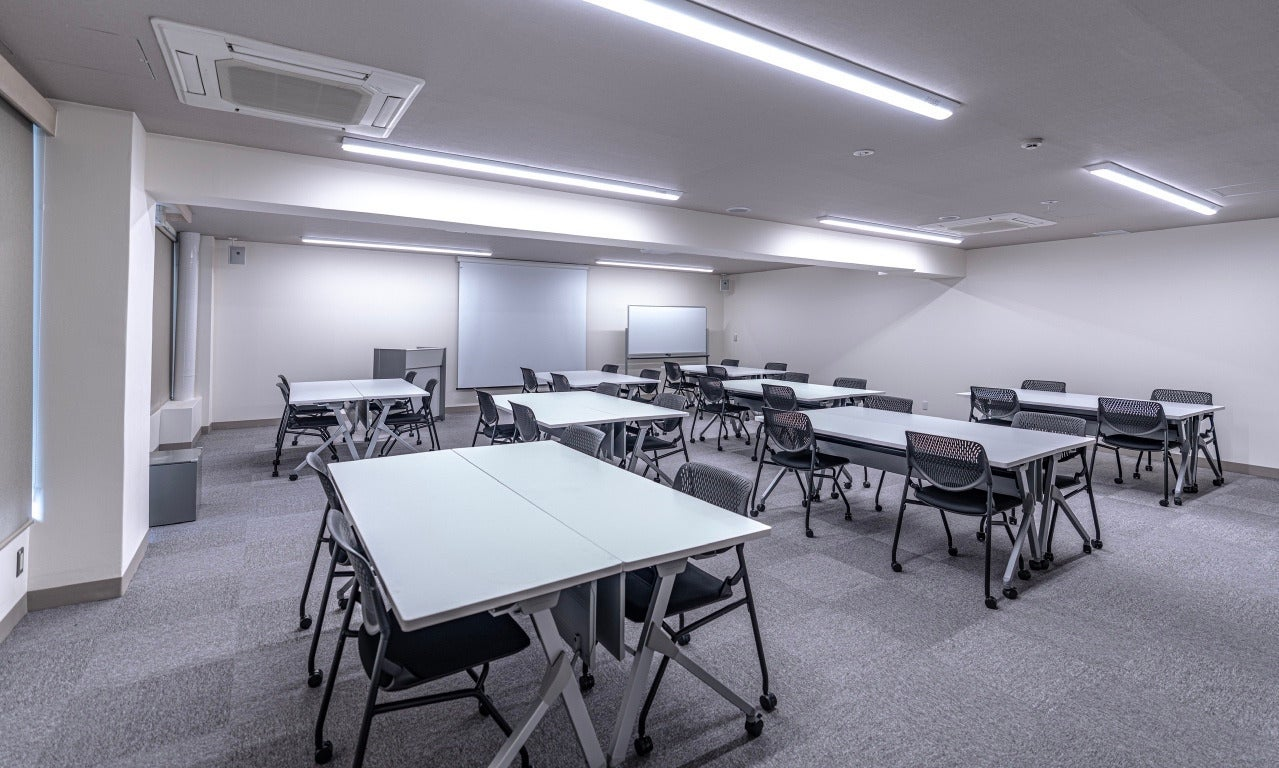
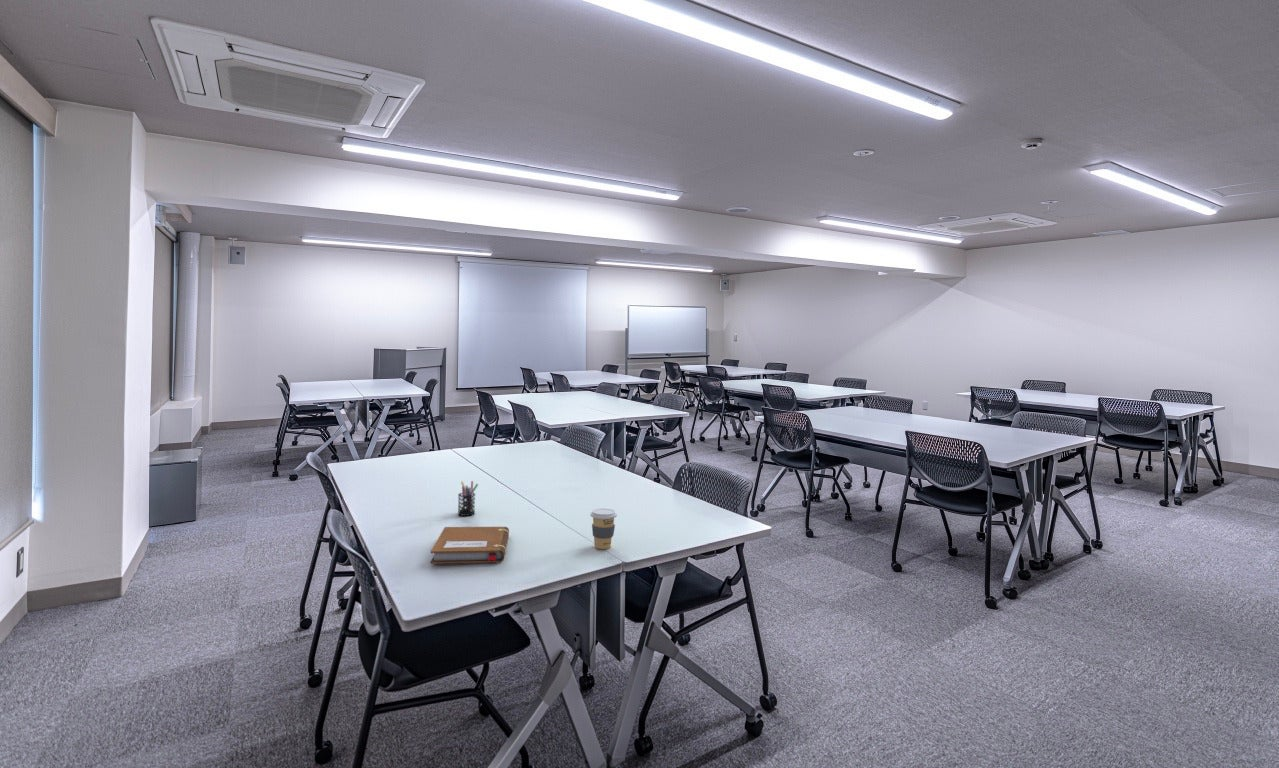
+ notebook [429,526,510,565]
+ pen holder [457,480,479,517]
+ coffee cup [589,508,618,550]
